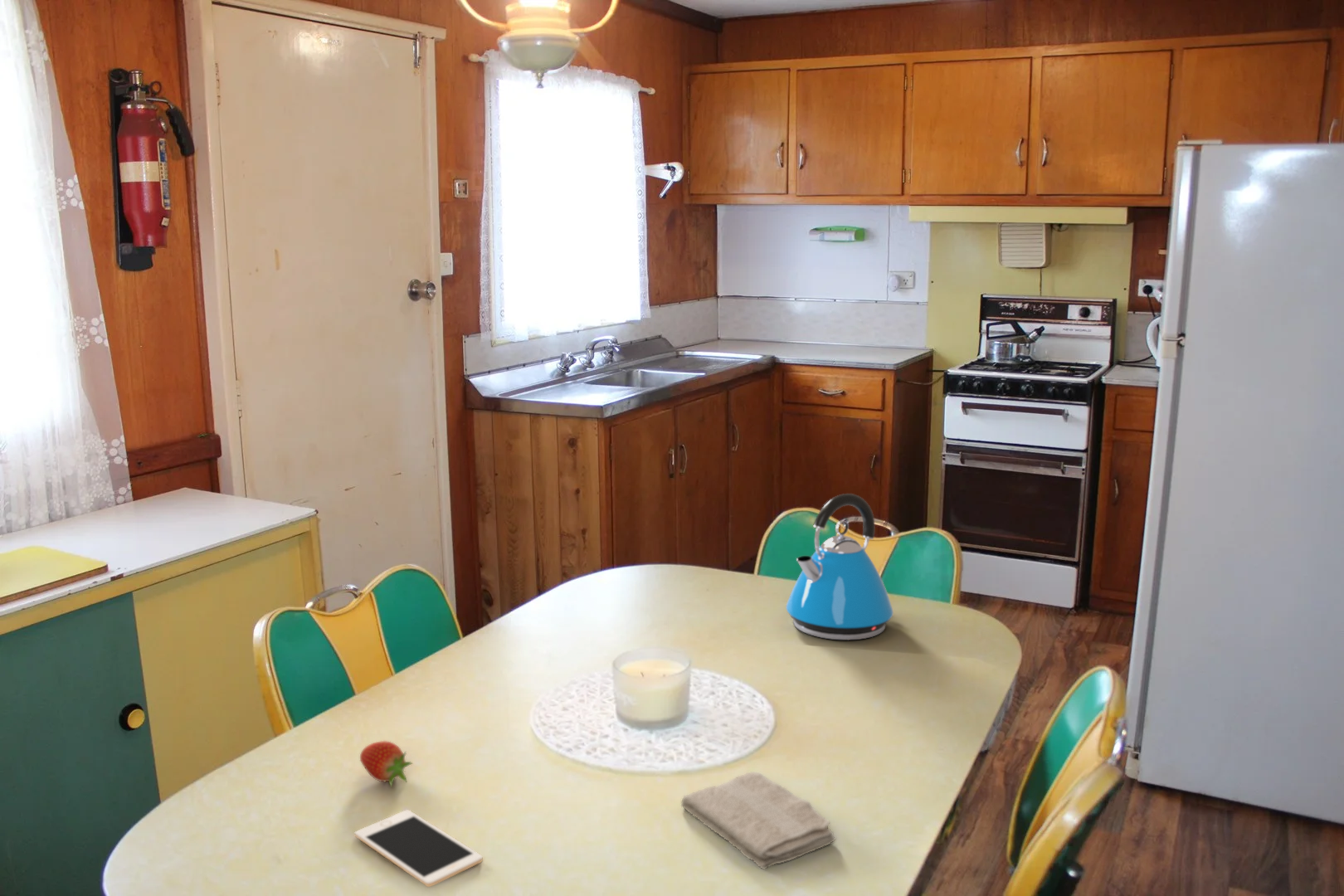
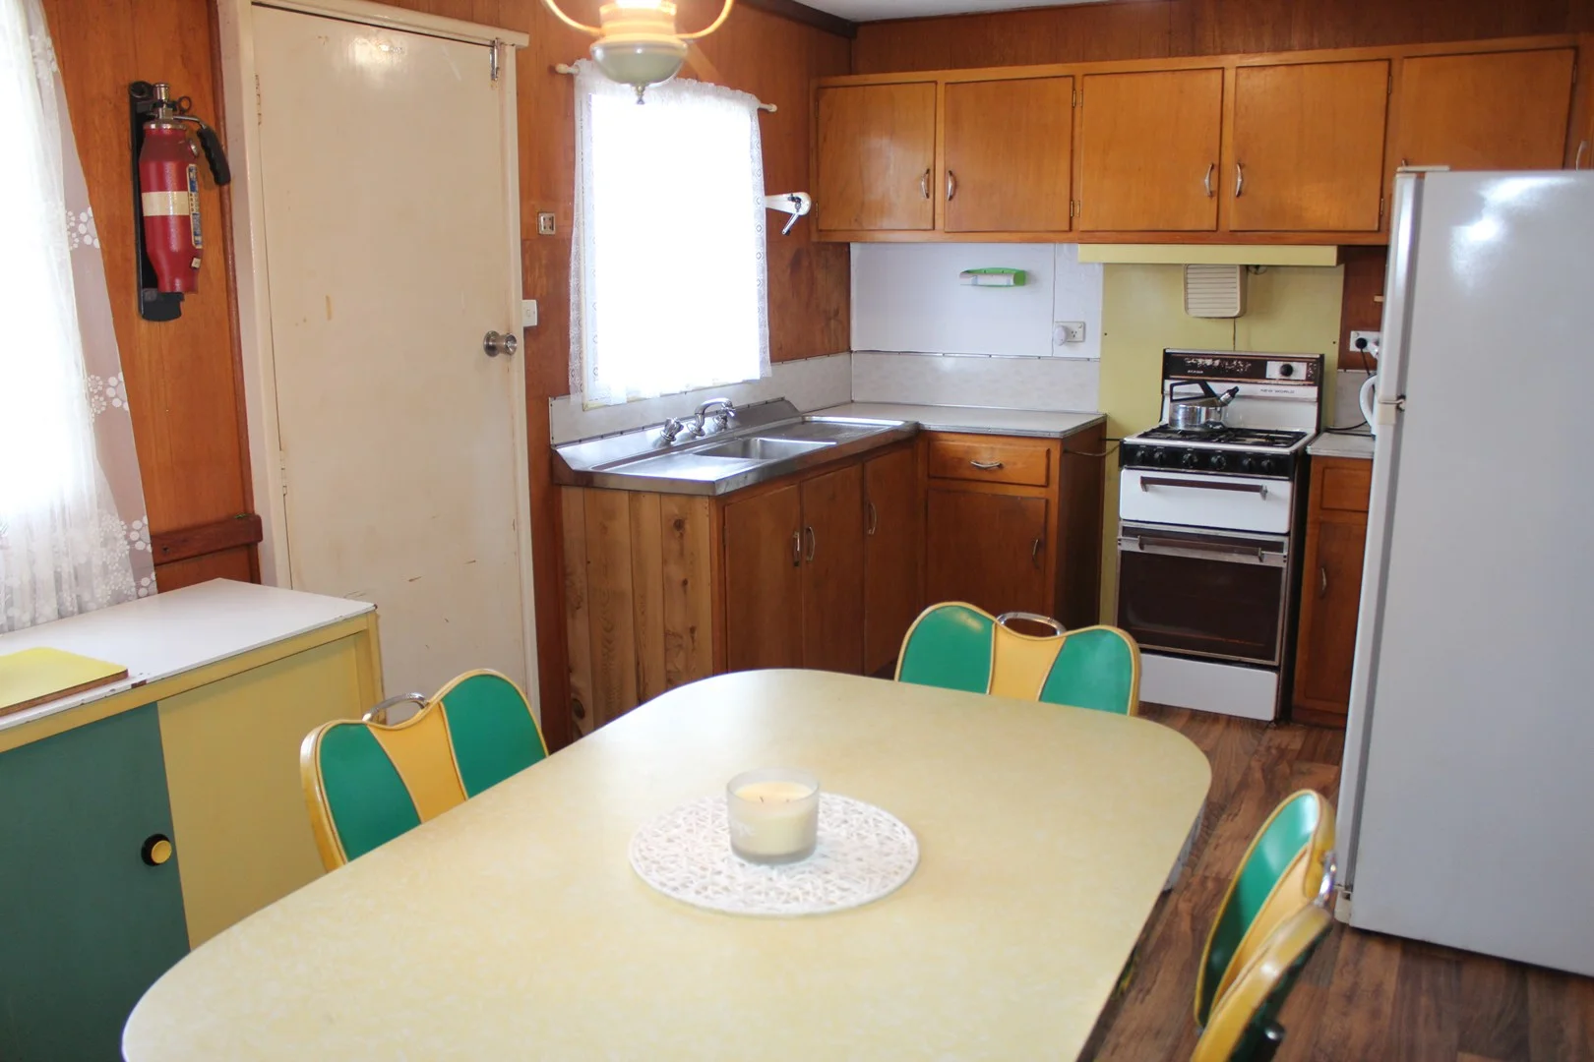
- fruit [359,740,413,789]
- kettle [786,493,894,641]
- washcloth [680,771,836,870]
- cell phone [354,810,484,888]
